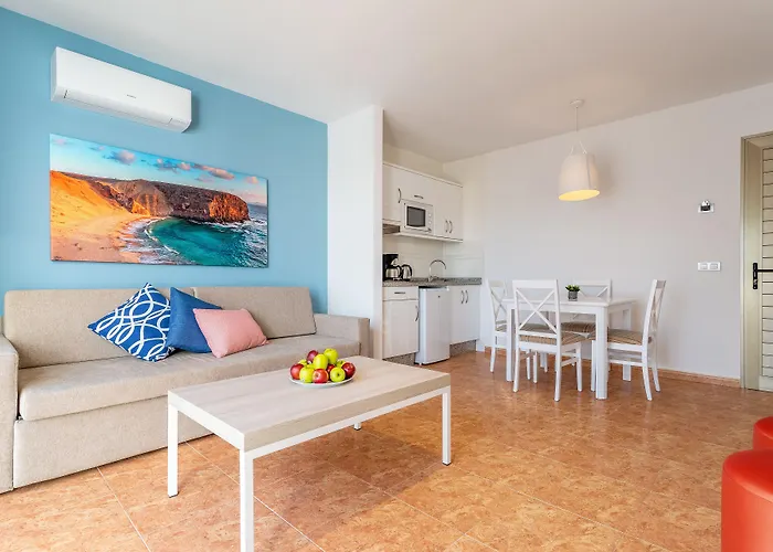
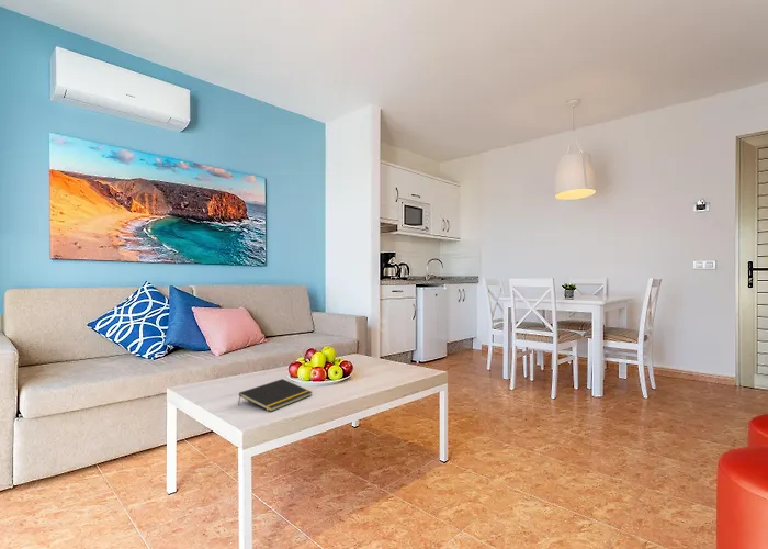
+ notepad [237,378,313,413]
